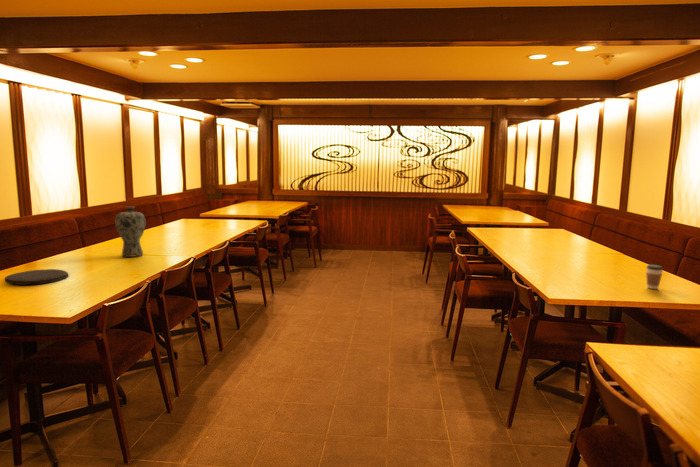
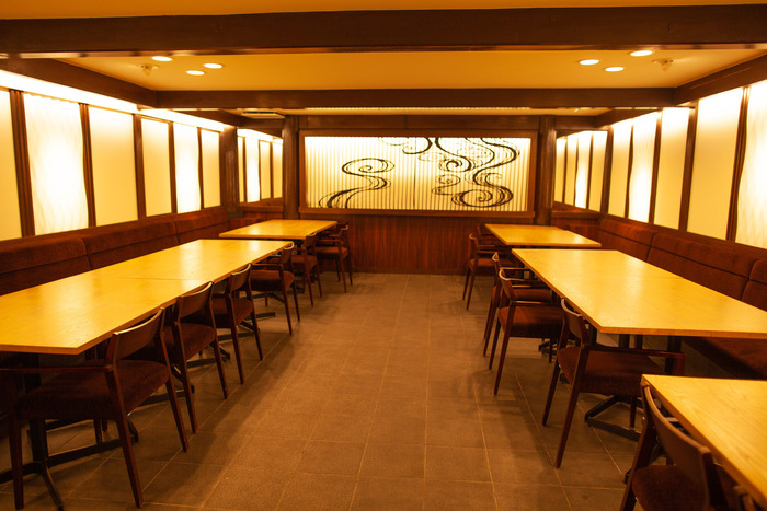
- plate [4,268,70,286]
- coffee cup [645,263,664,290]
- vase [114,206,147,258]
